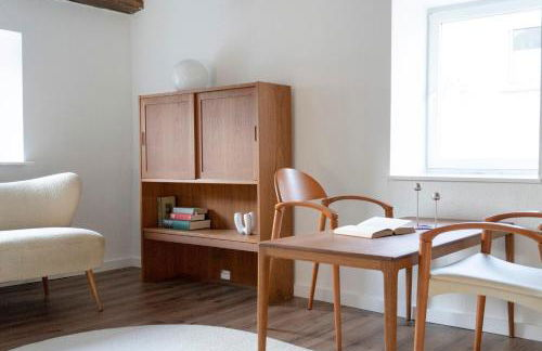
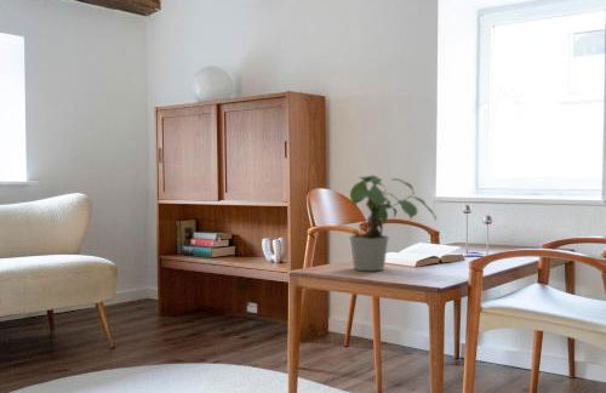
+ potted plant [349,173,438,272]
